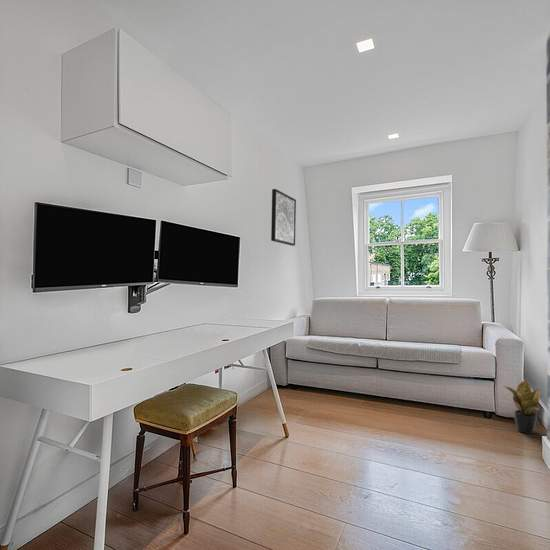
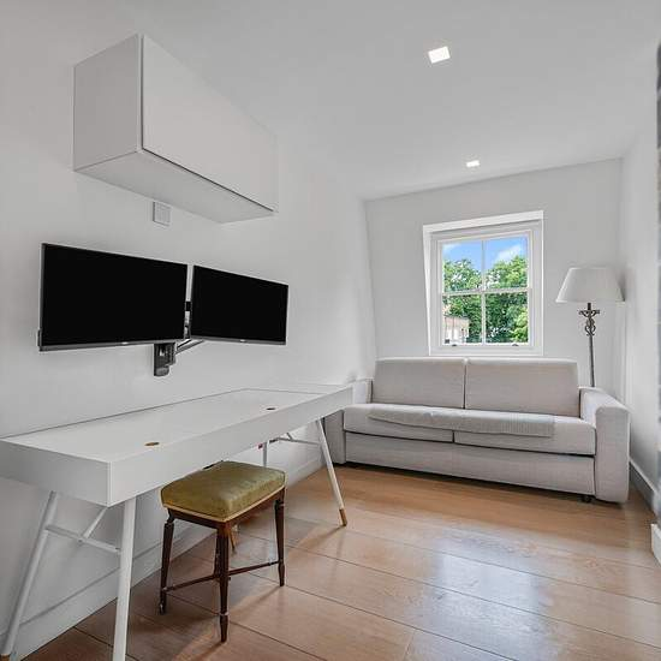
- potted plant [503,379,541,435]
- wall art [270,188,297,247]
